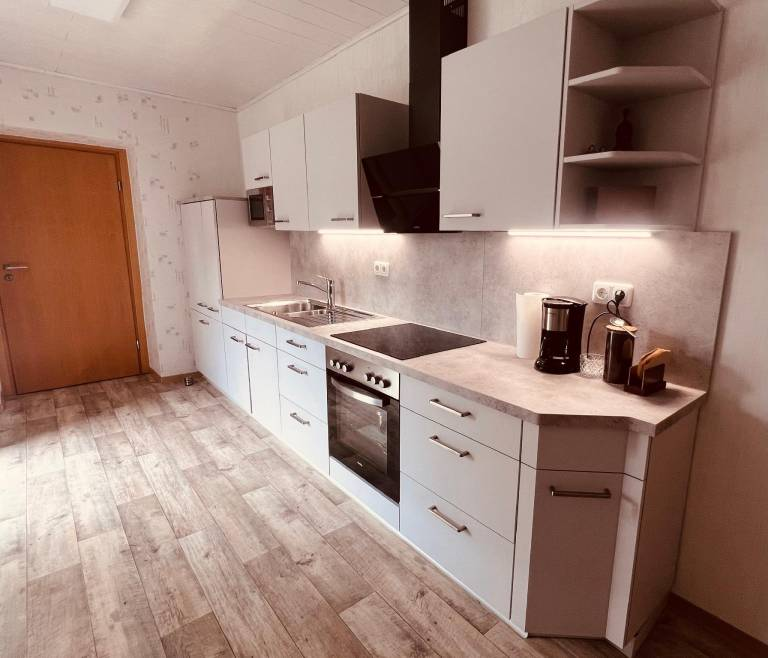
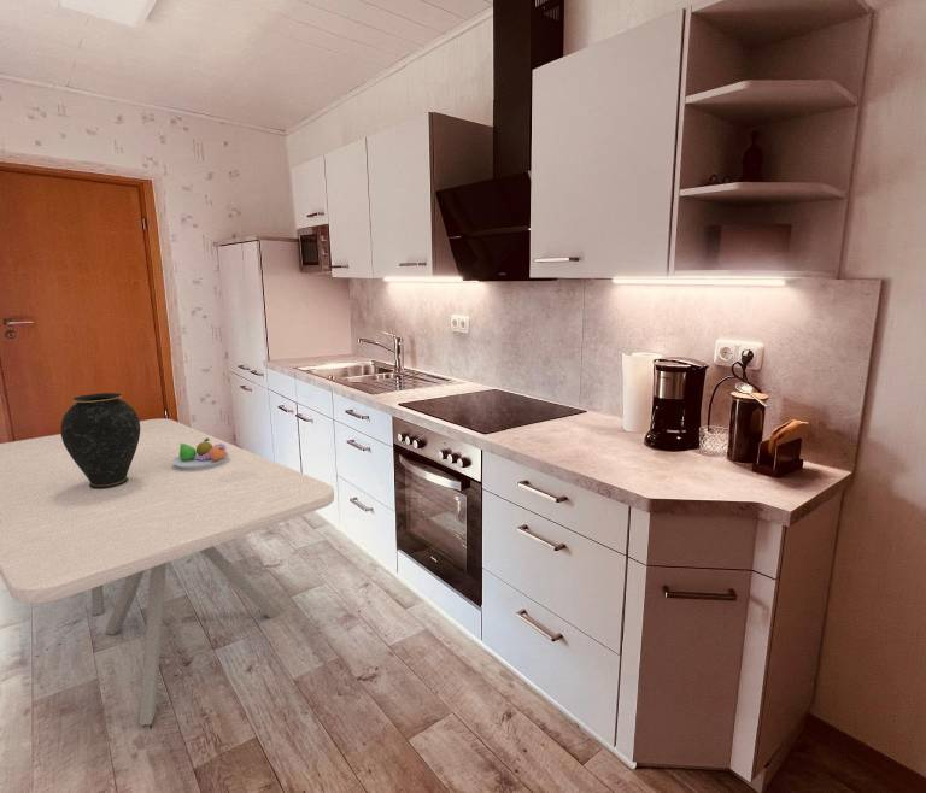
+ dining table [0,417,335,727]
+ fruit bowl [171,437,229,470]
+ vase [59,392,140,489]
